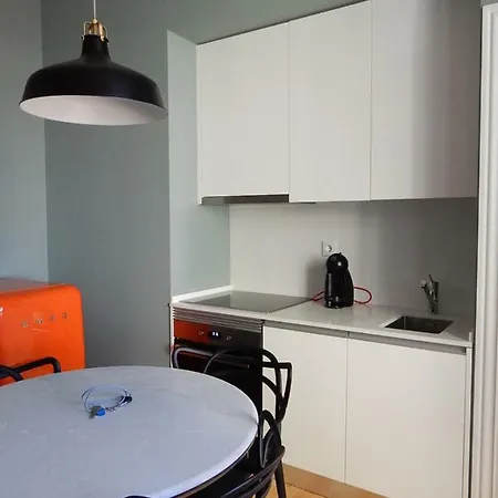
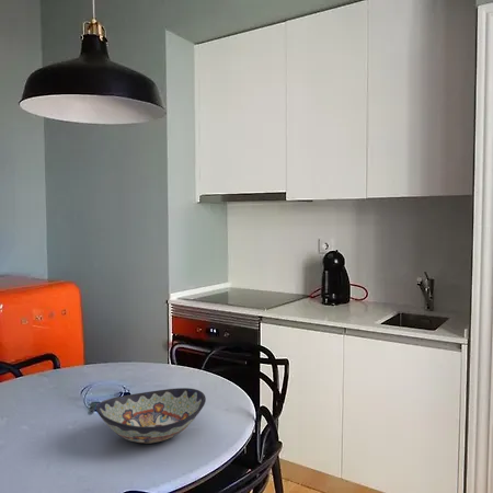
+ decorative bowl [95,387,207,445]
